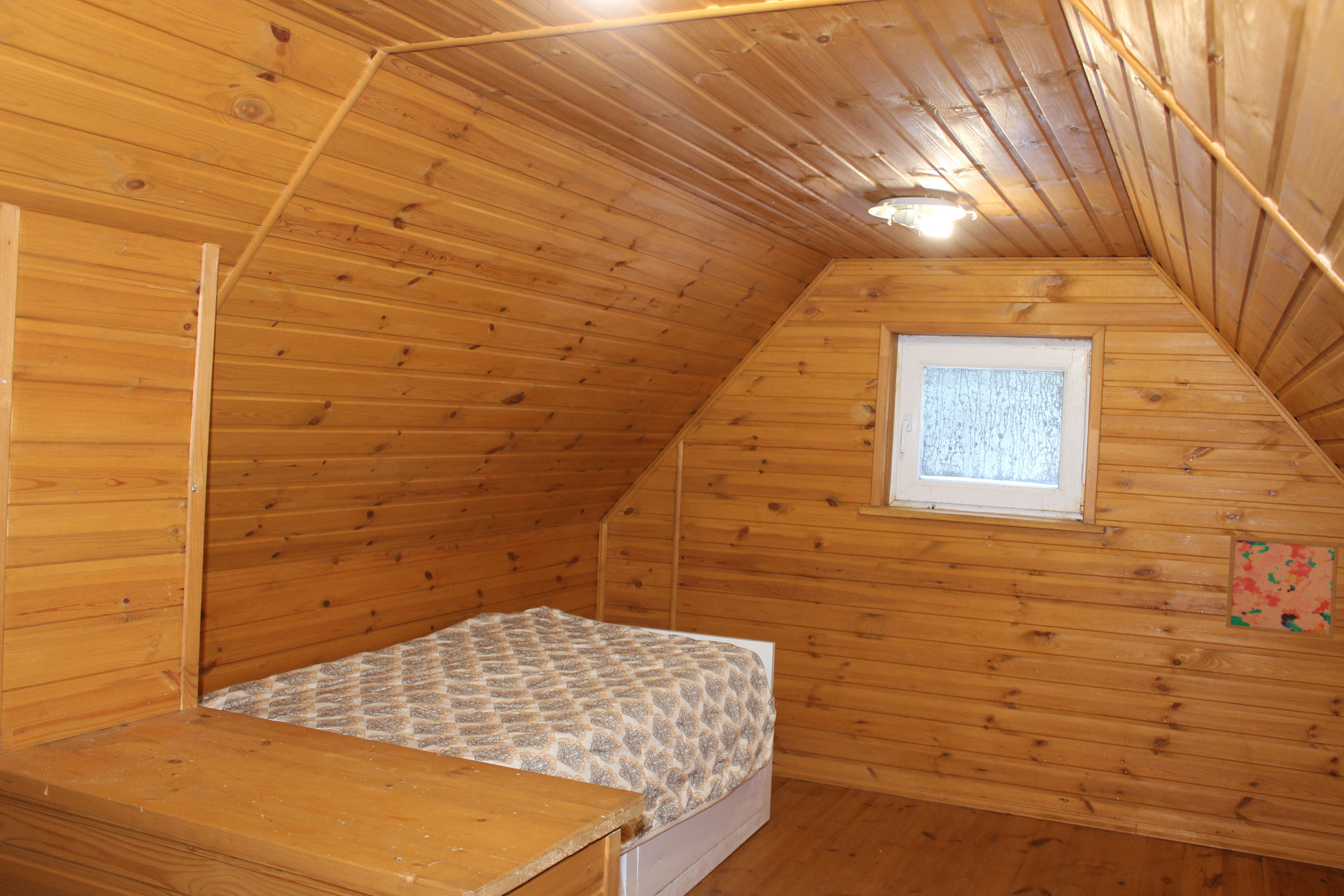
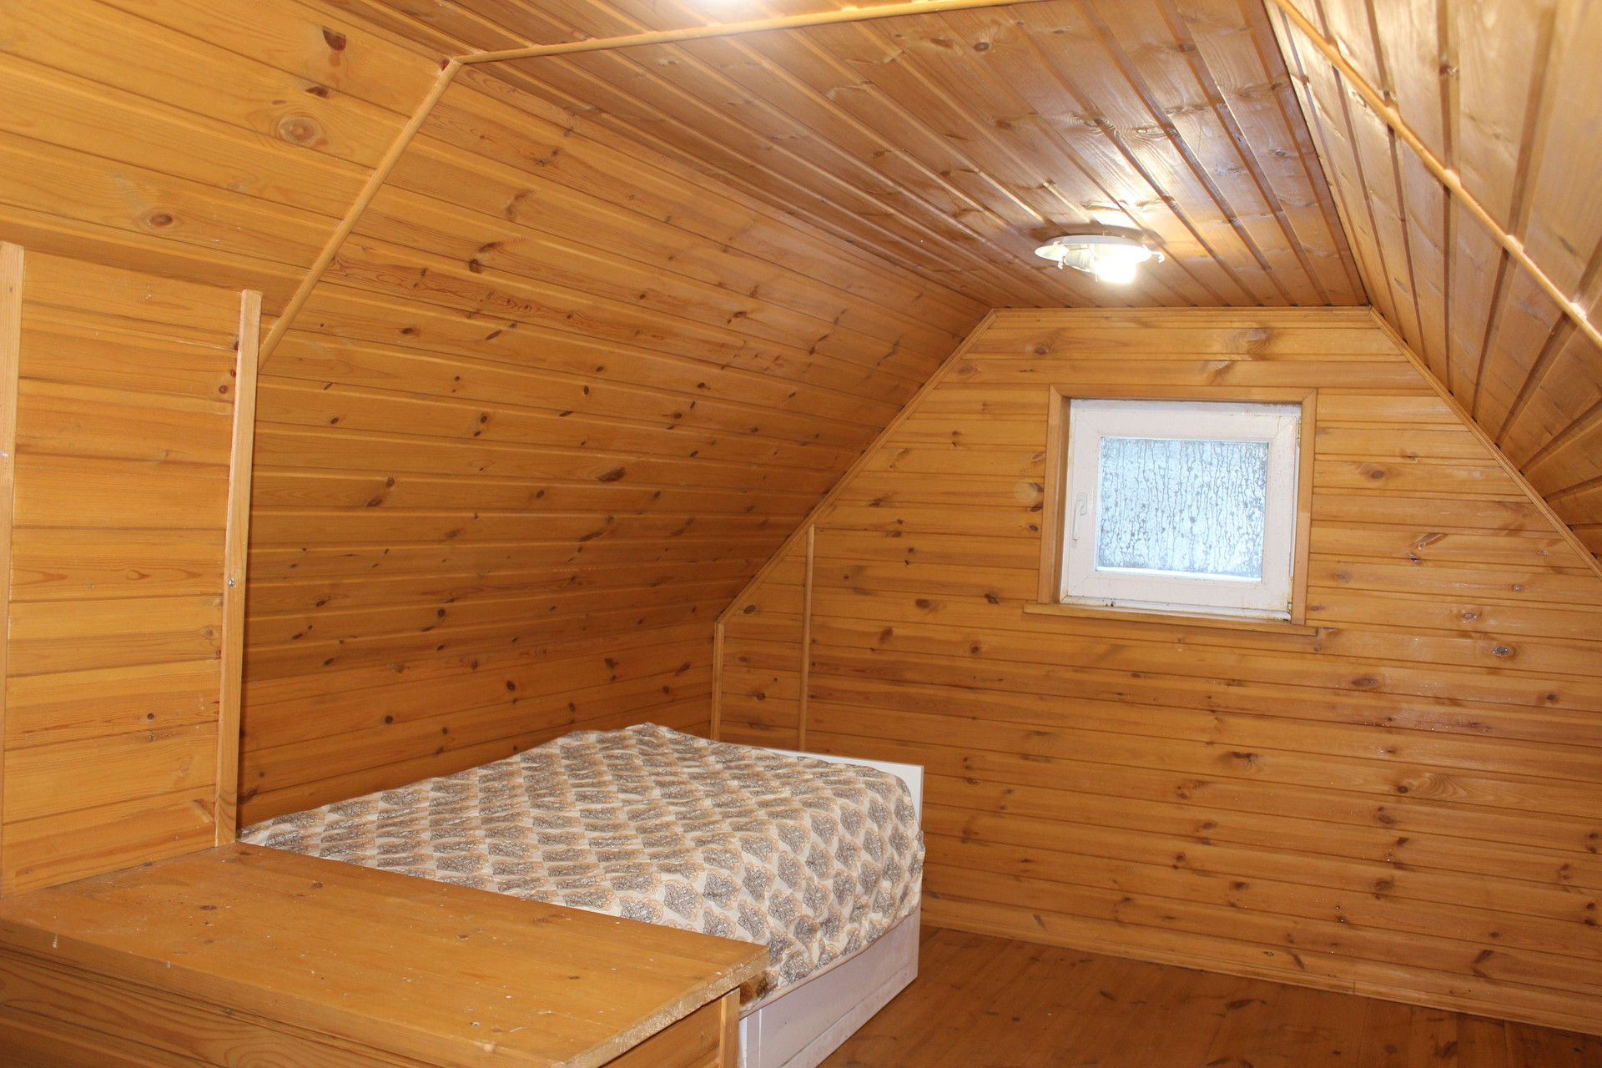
- wall art [1225,535,1339,640]
